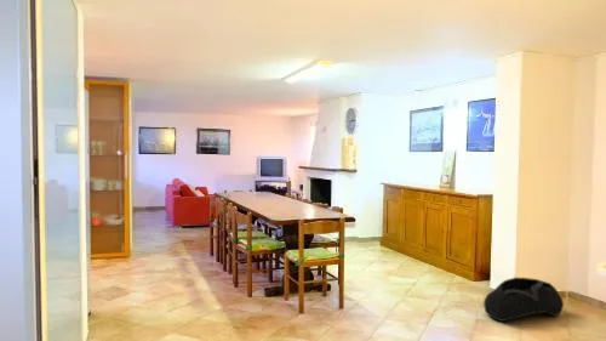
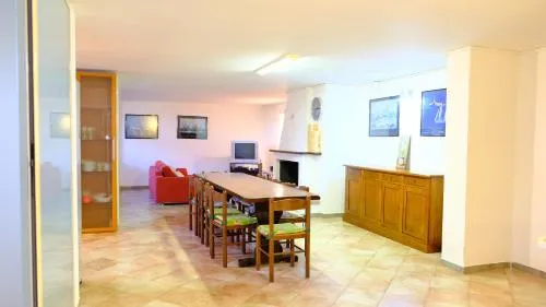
- bag [482,277,565,323]
